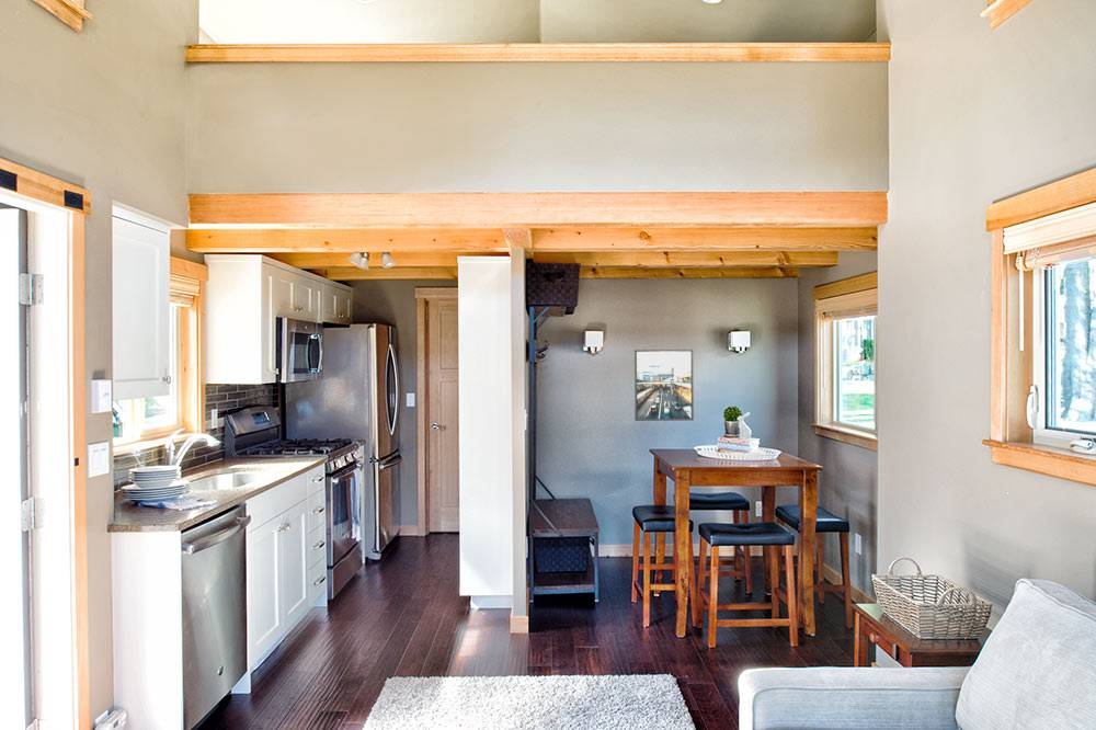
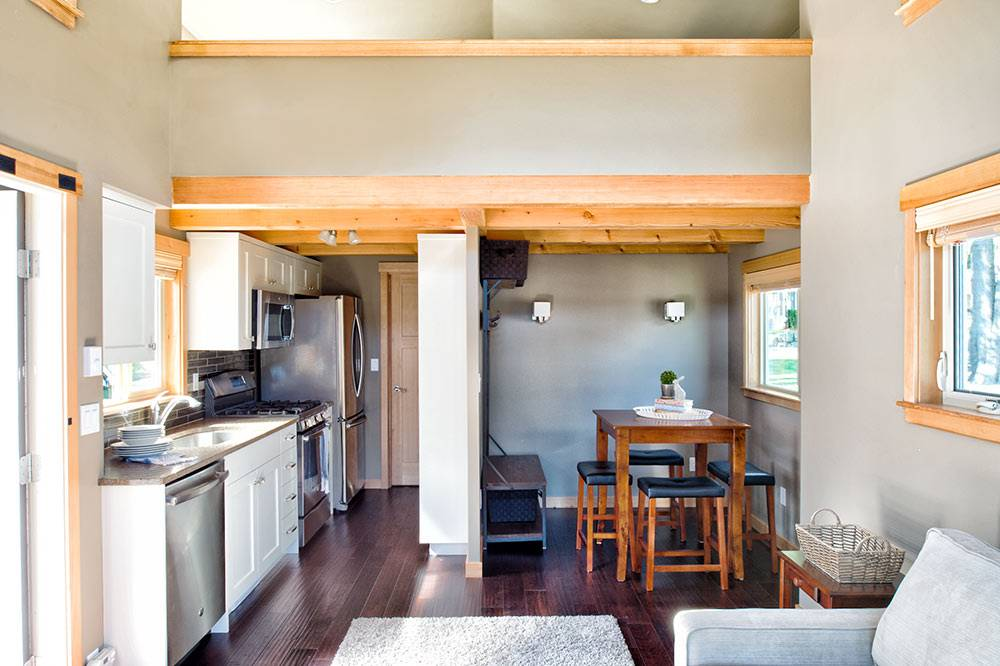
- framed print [633,349,695,422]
